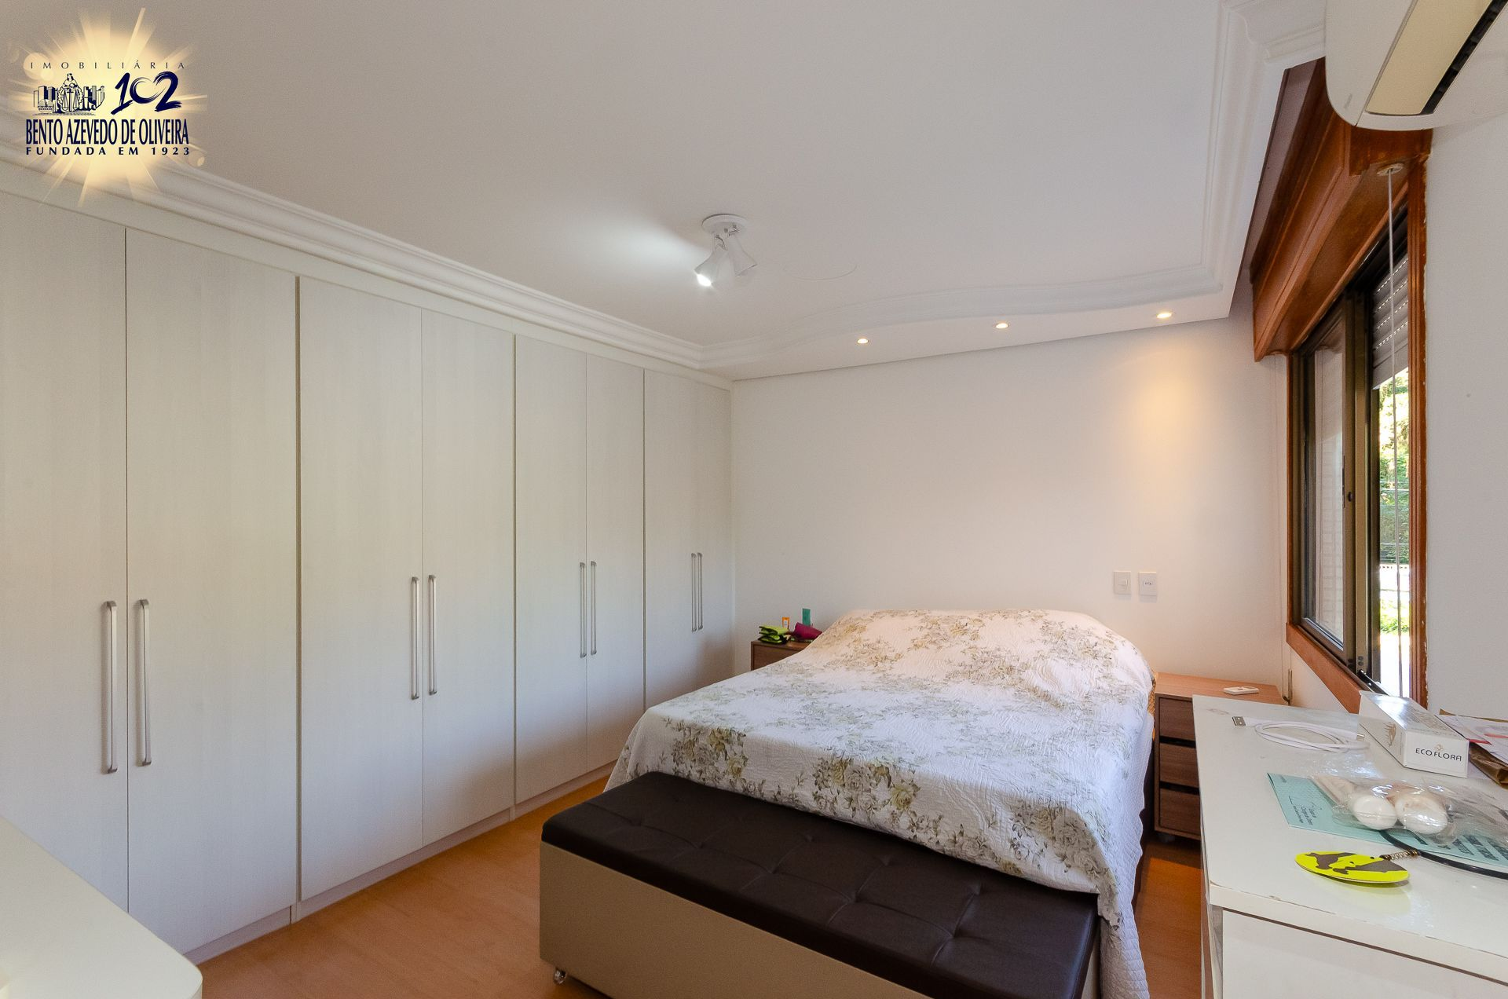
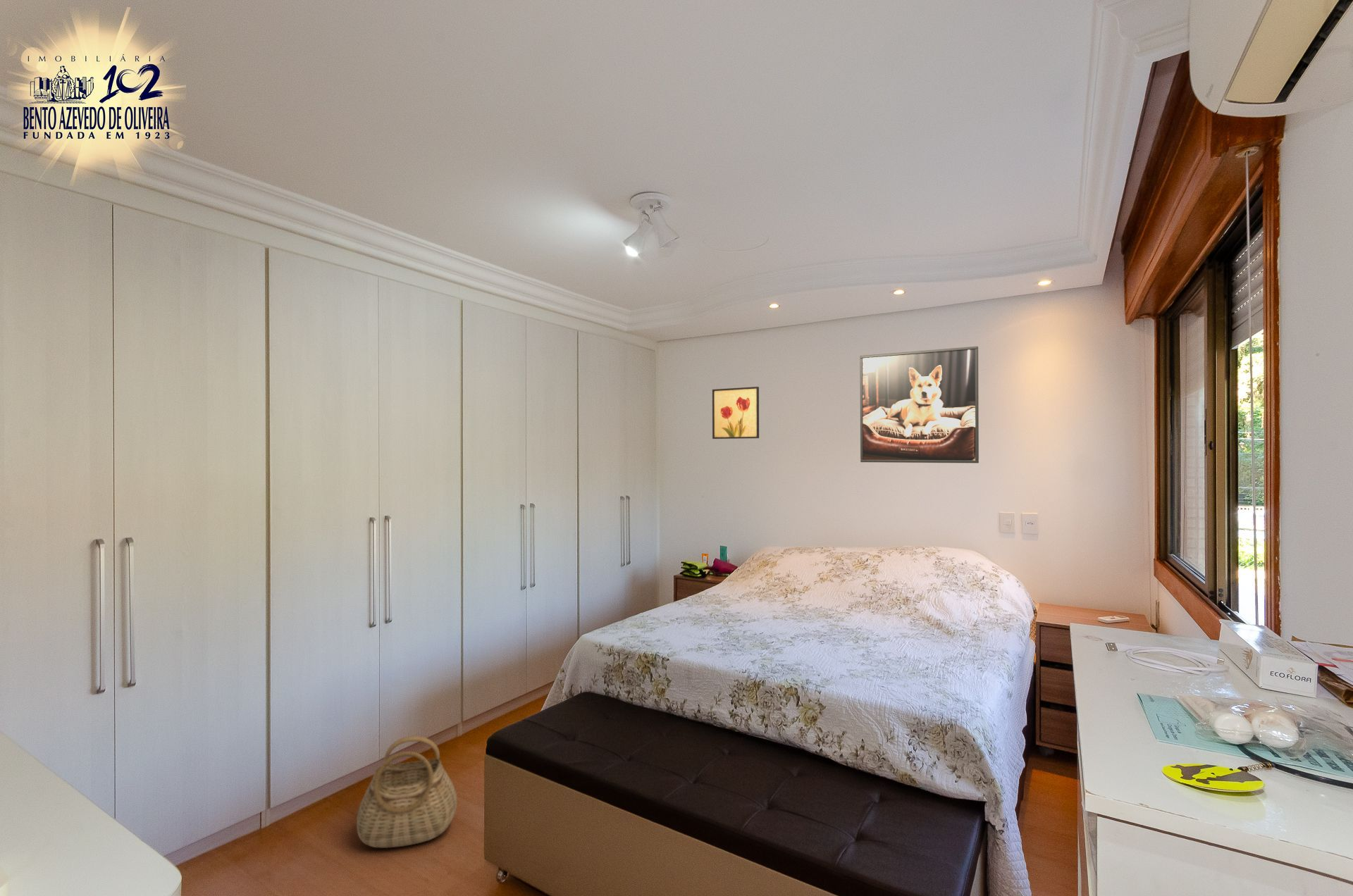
+ basket [356,735,457,849]
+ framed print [859,346,980,463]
+ wall art [712,386,760,440]
